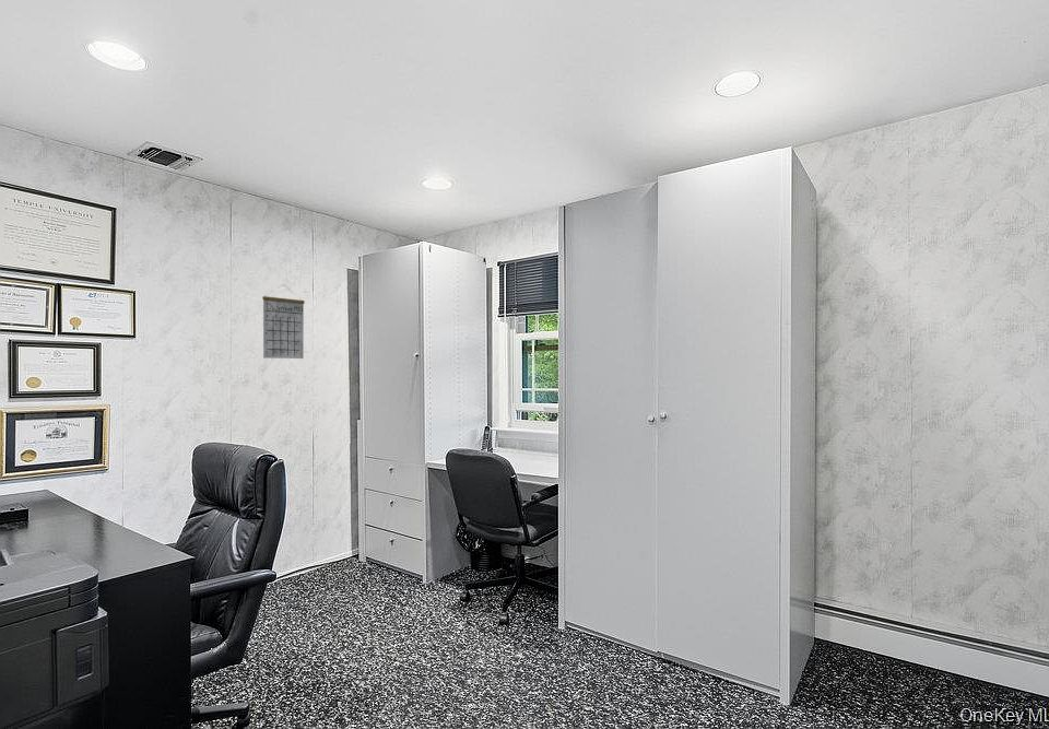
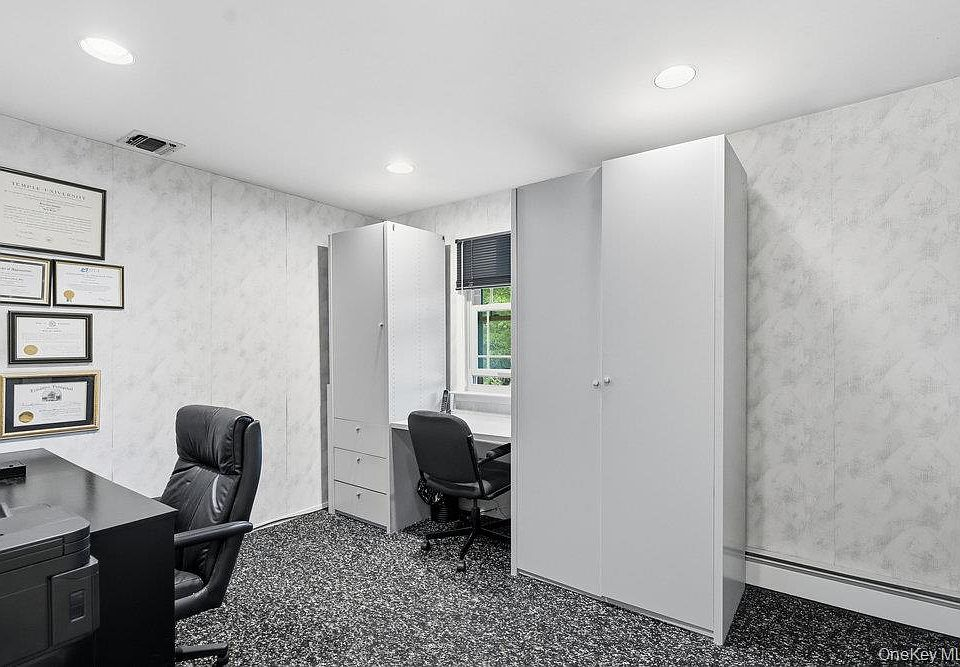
- calendar [261,284,306,360]
